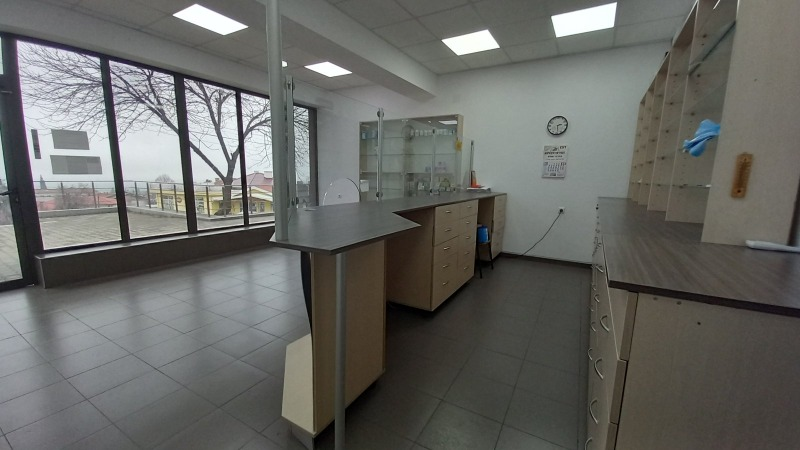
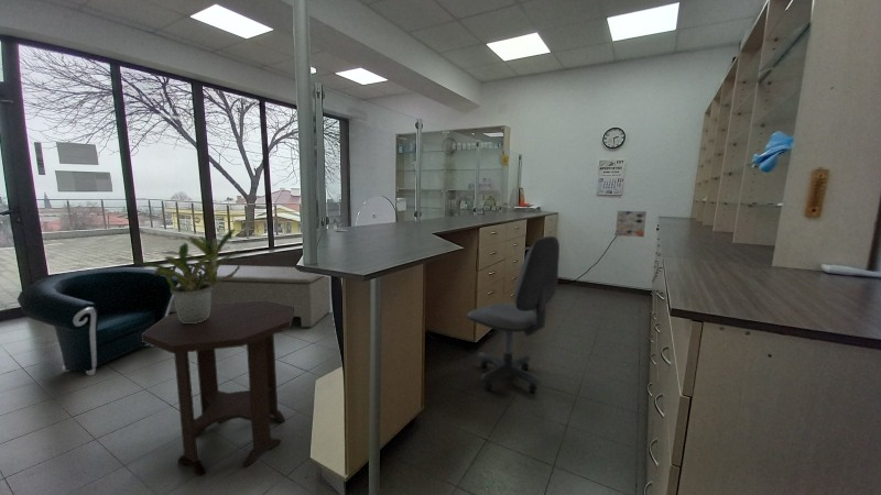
+ side table [142,300,295,477]
+ bench [168,264,331,328]
+ office chair [465,235,561,394]
+ wall art [614,210,648,238]
+ armchair [17,266,182,376]
+ potted plant [116,228,249,323]
